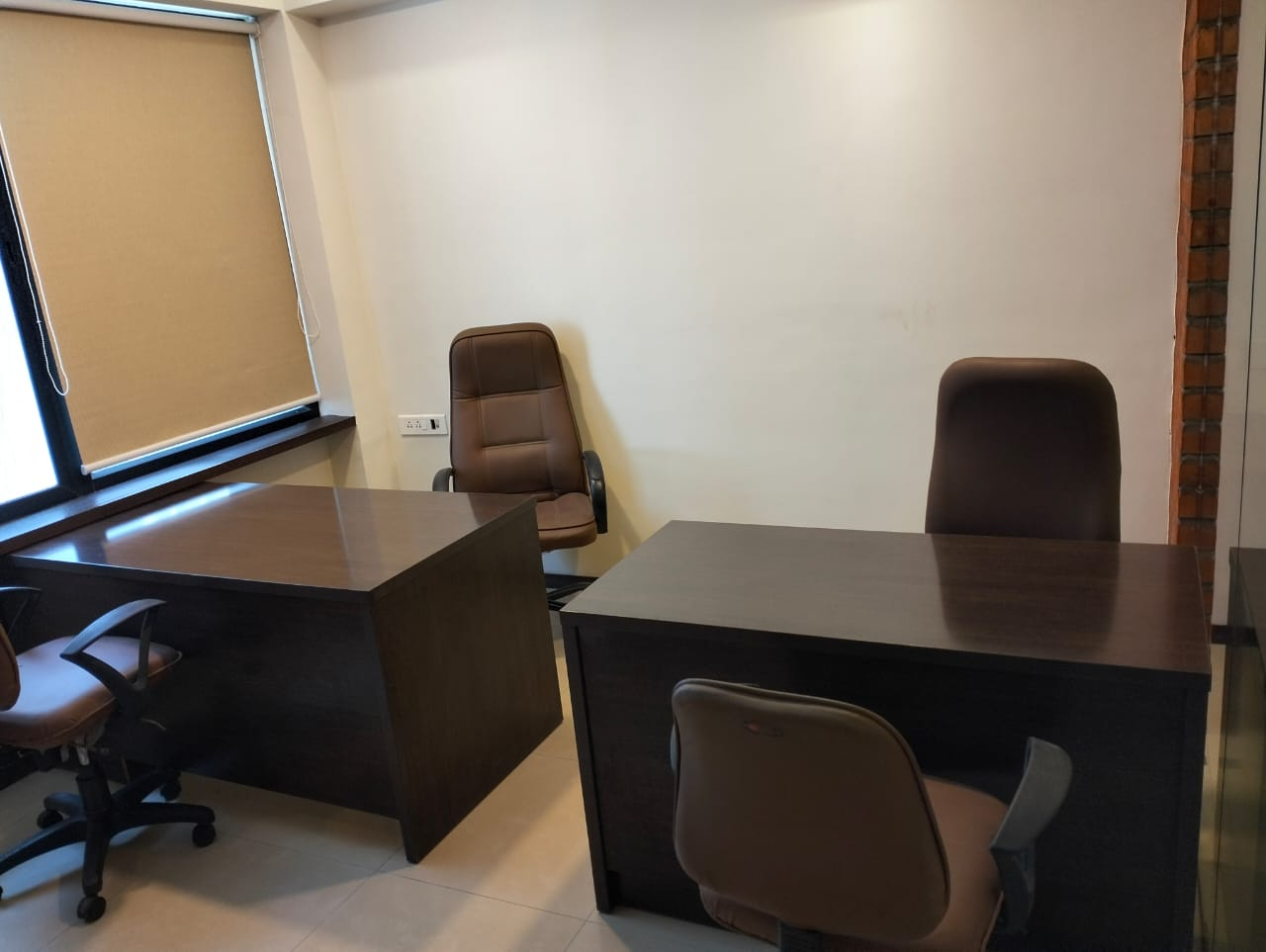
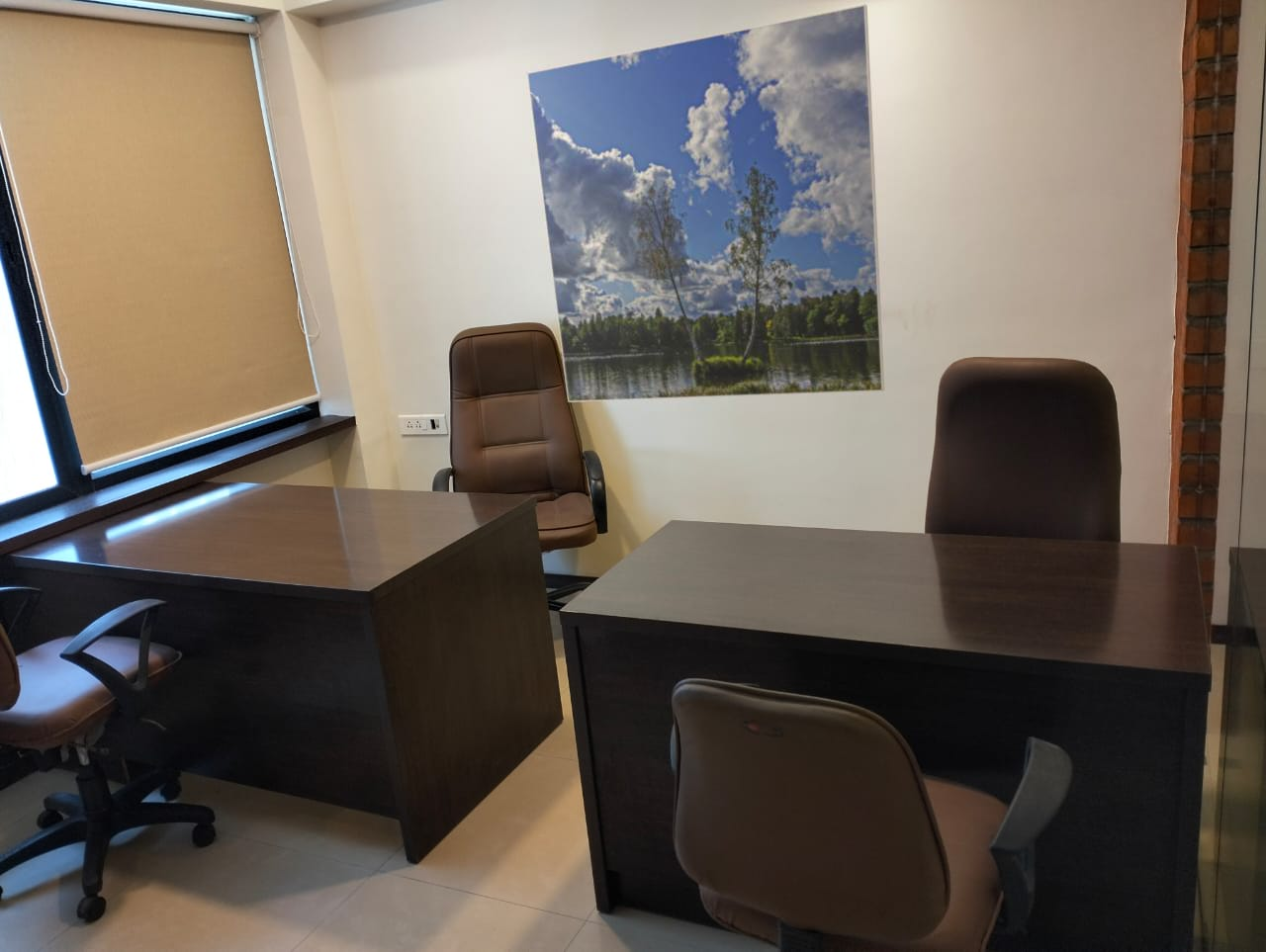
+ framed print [526,3,885,403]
